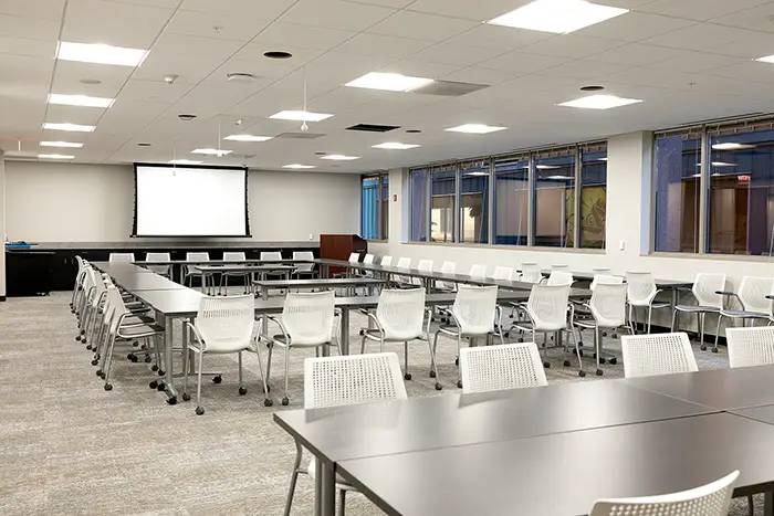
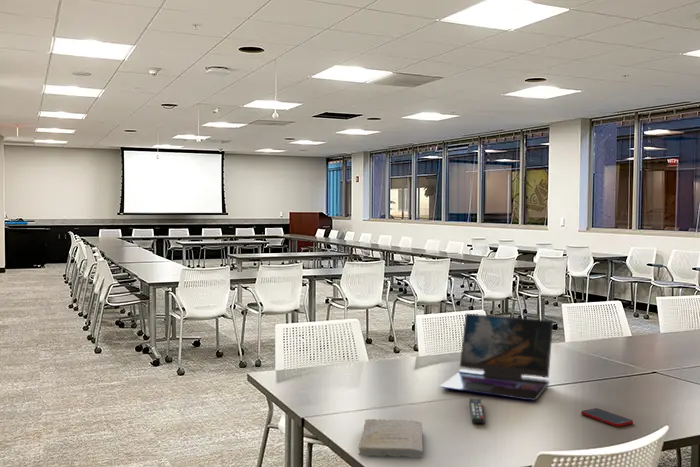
+ remote control [468,397,486,424]
+ book [357,418,424,459]
+ cell phone [580,407,634,428]
+ laptop [439,313,554,401]
